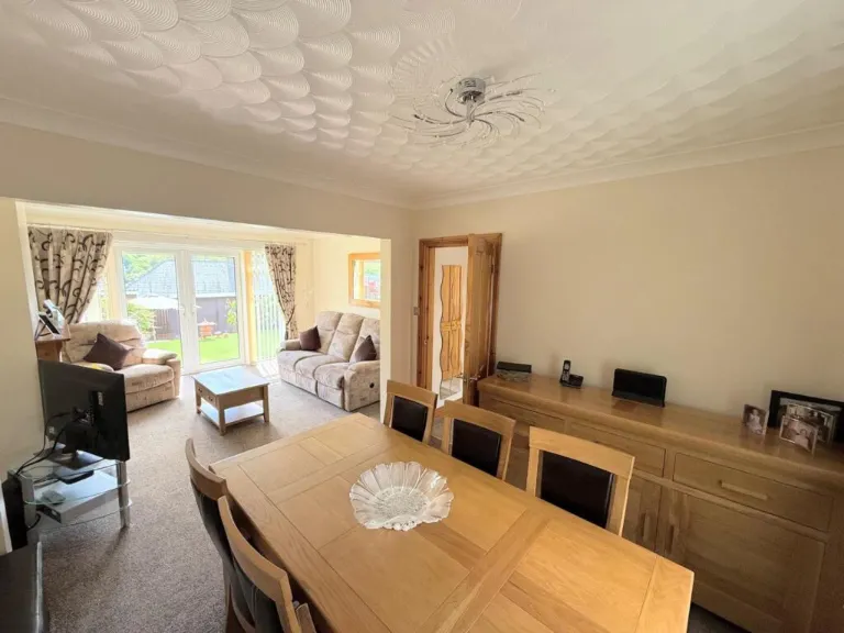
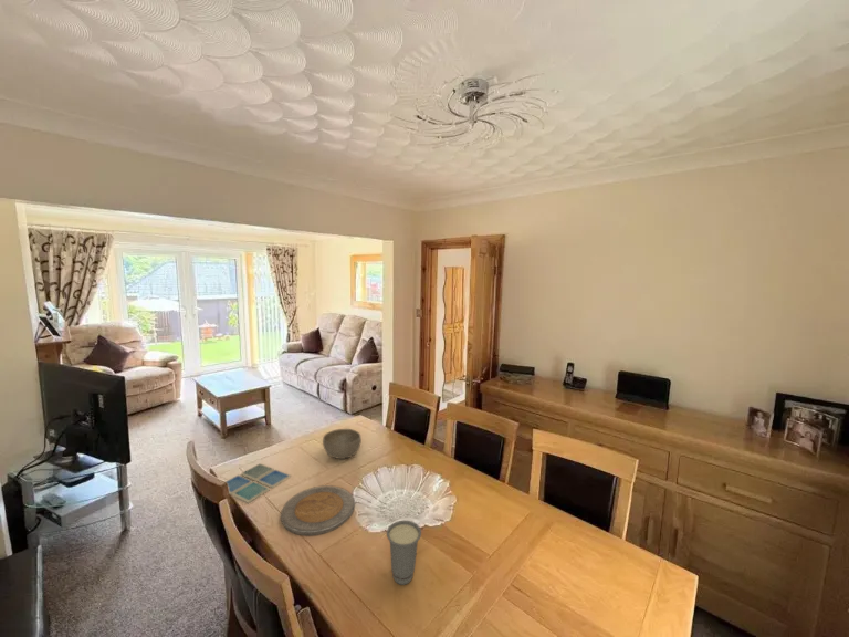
+ cup [386,520,422,586]
+ plate [280,484,356,536]
+ drink coaster [224,462,292,504]
+ bowl [322,428,363,460]
